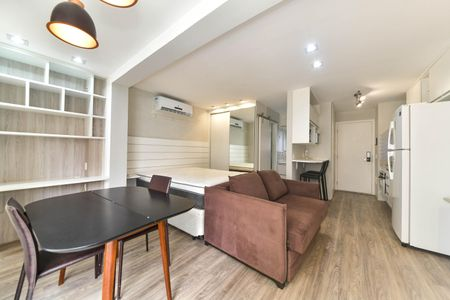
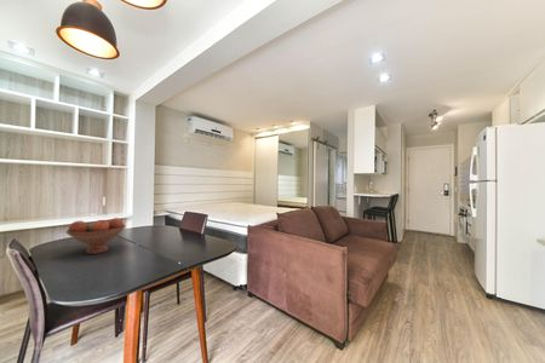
+ fruit bowl [65,217,127,255]
